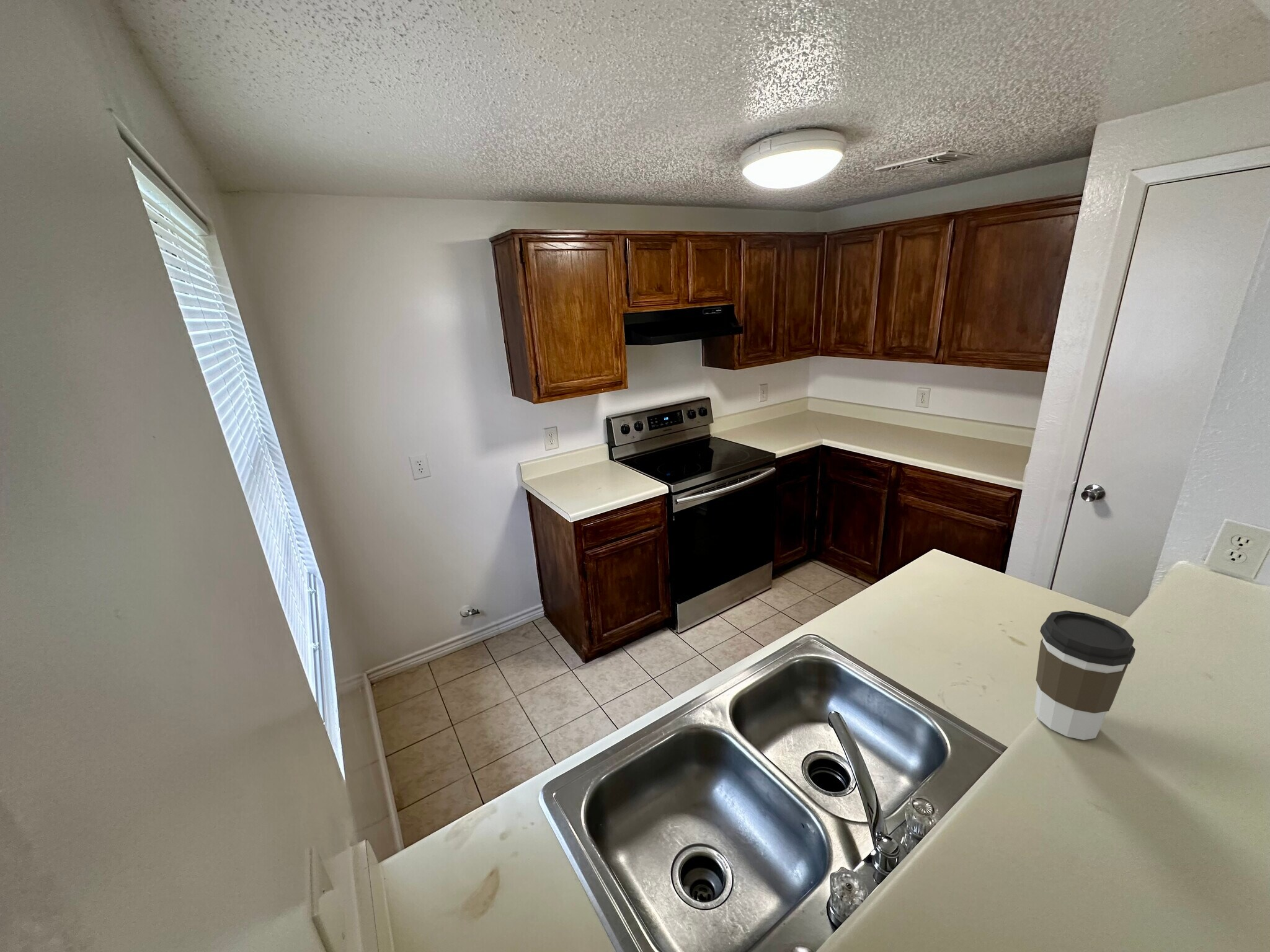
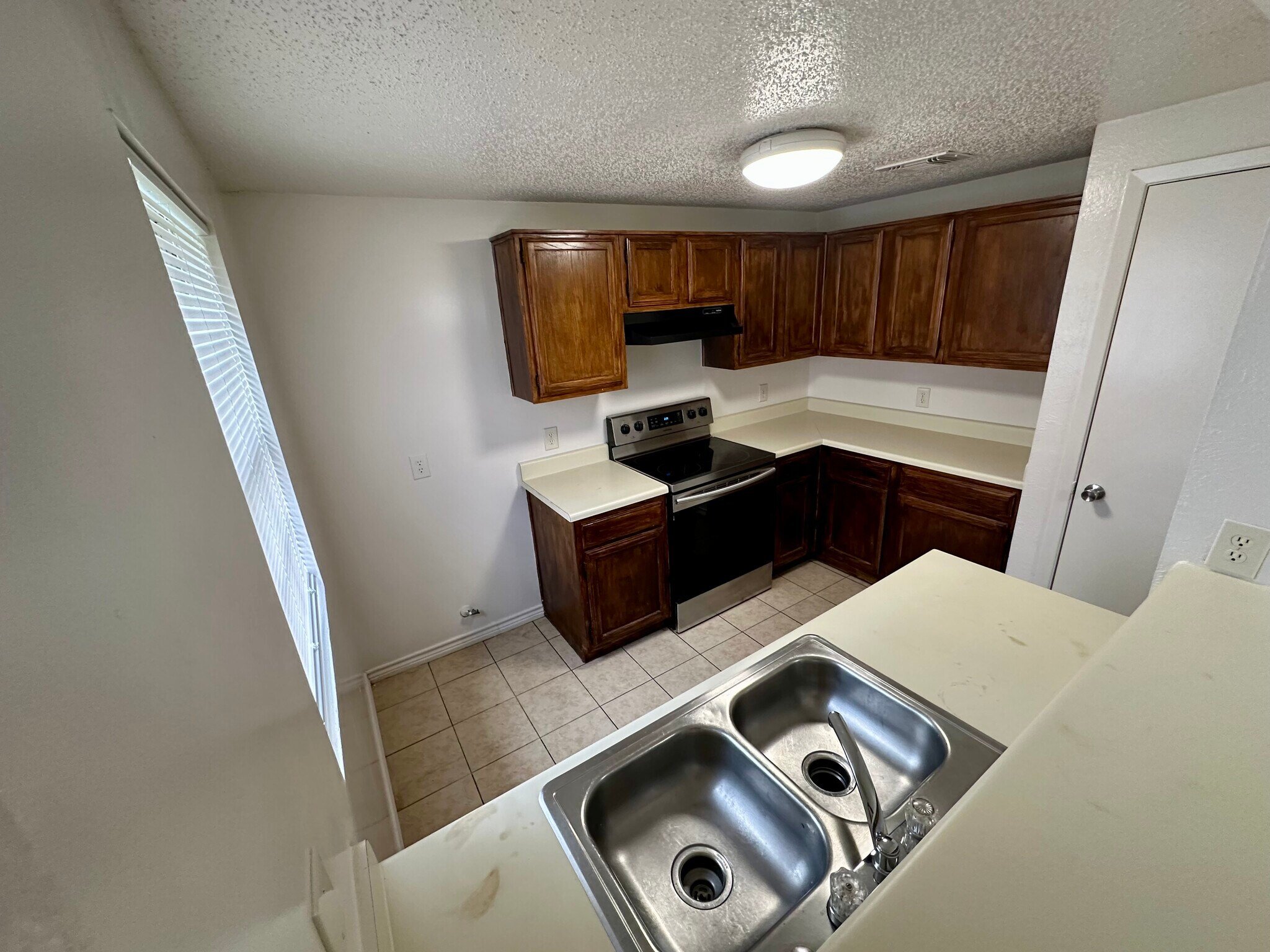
- coffee cup [1034,610,1136,741]
